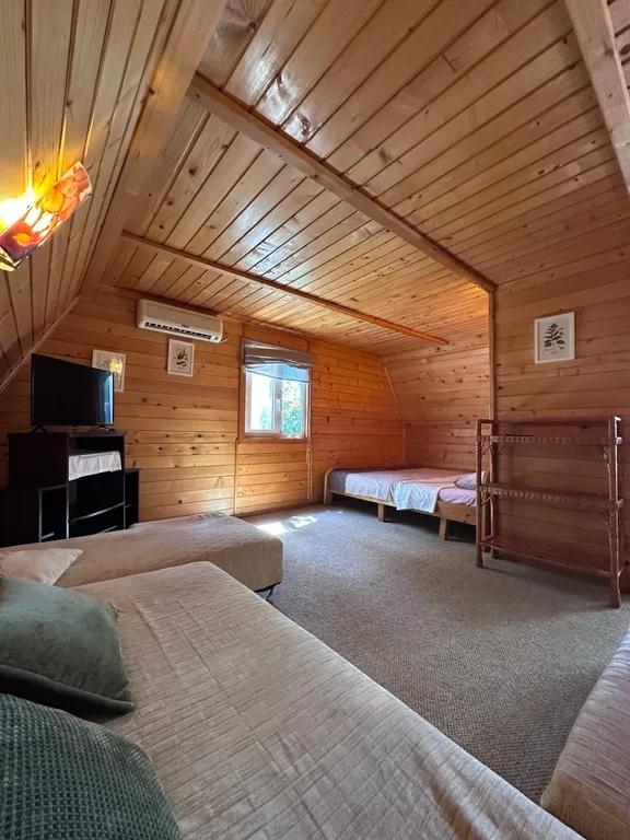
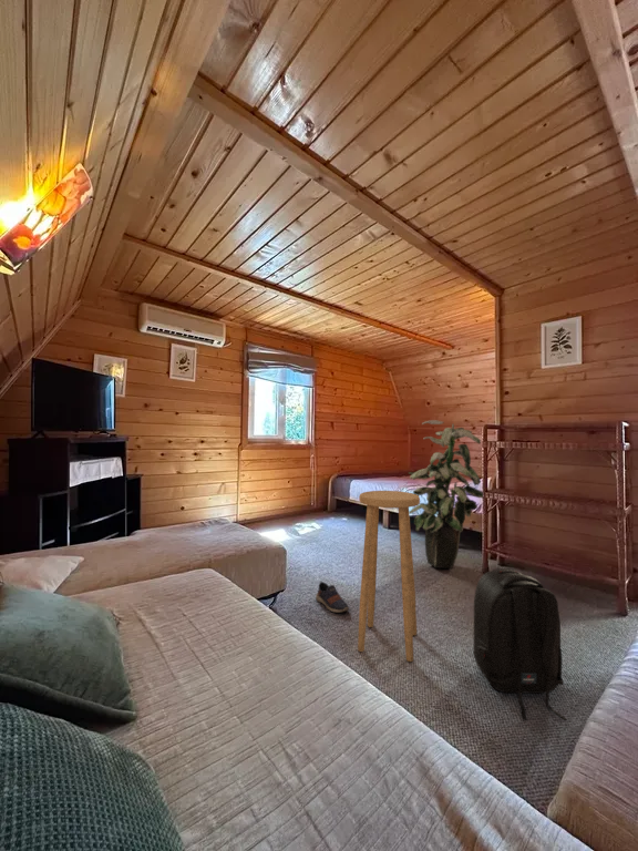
+ indoor plant [408,419,484,570]
+ backpack [473,567,568,721]
+ stool [357,490,421,663]
+ shoe [315,581,350,614]
